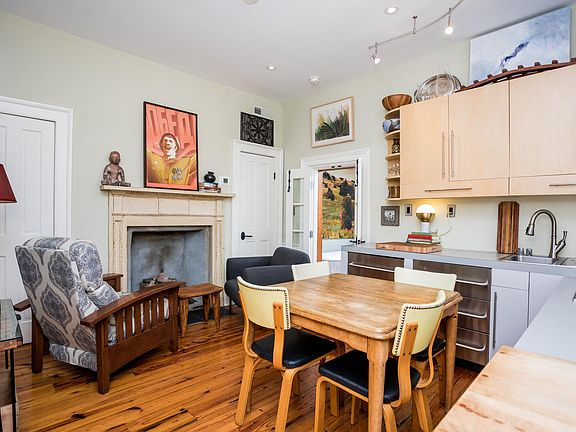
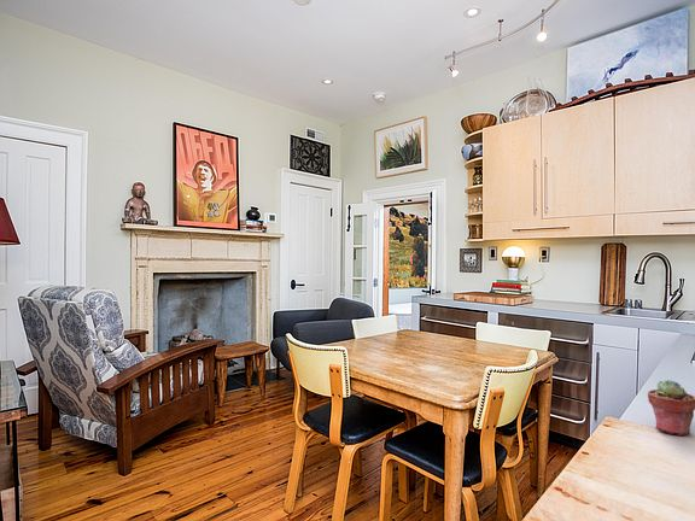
+ potted succulent [647,379,695,437]
